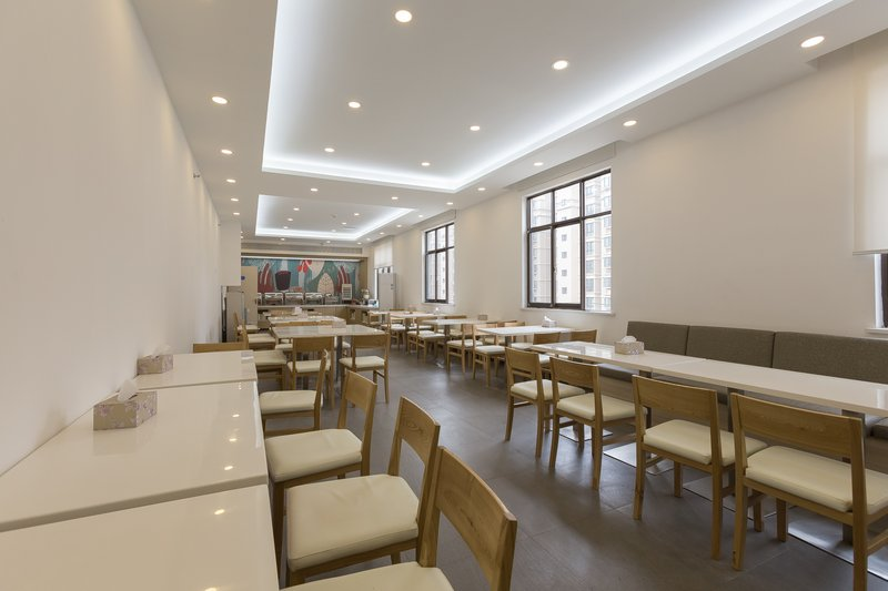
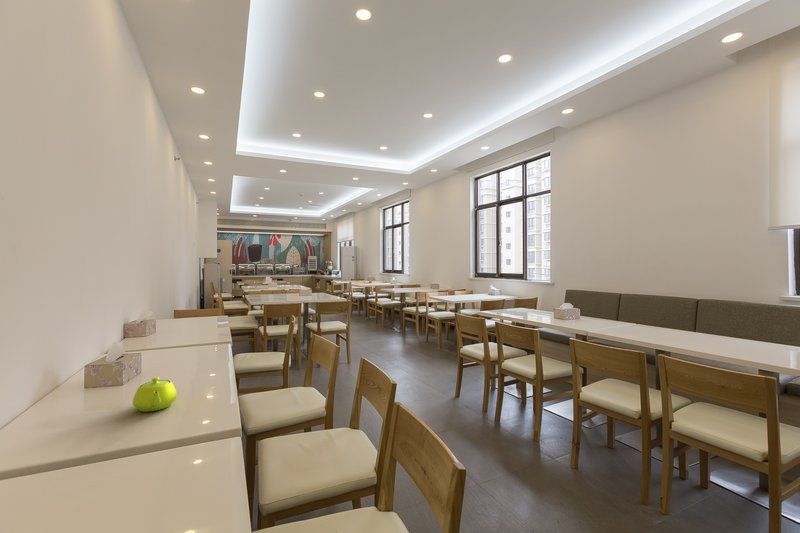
+ teapot [132,376,178,412]
